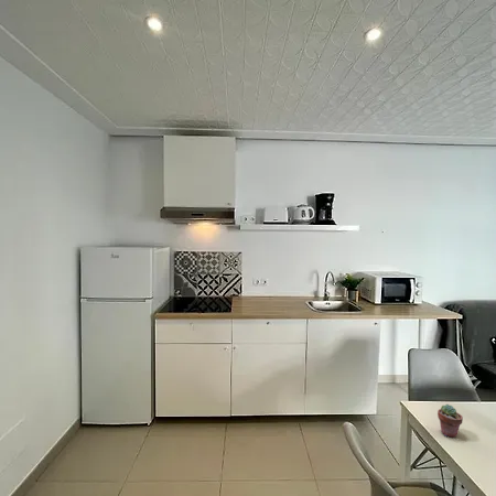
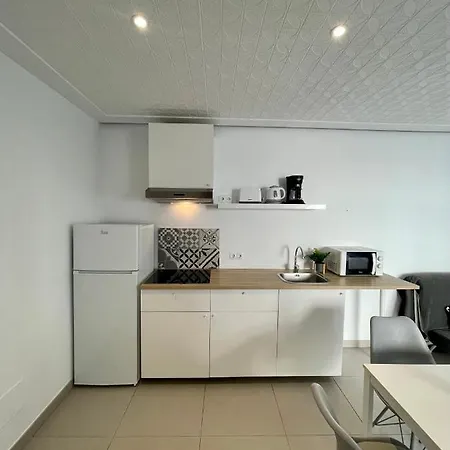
- potted succulent [436,403,464,439]
